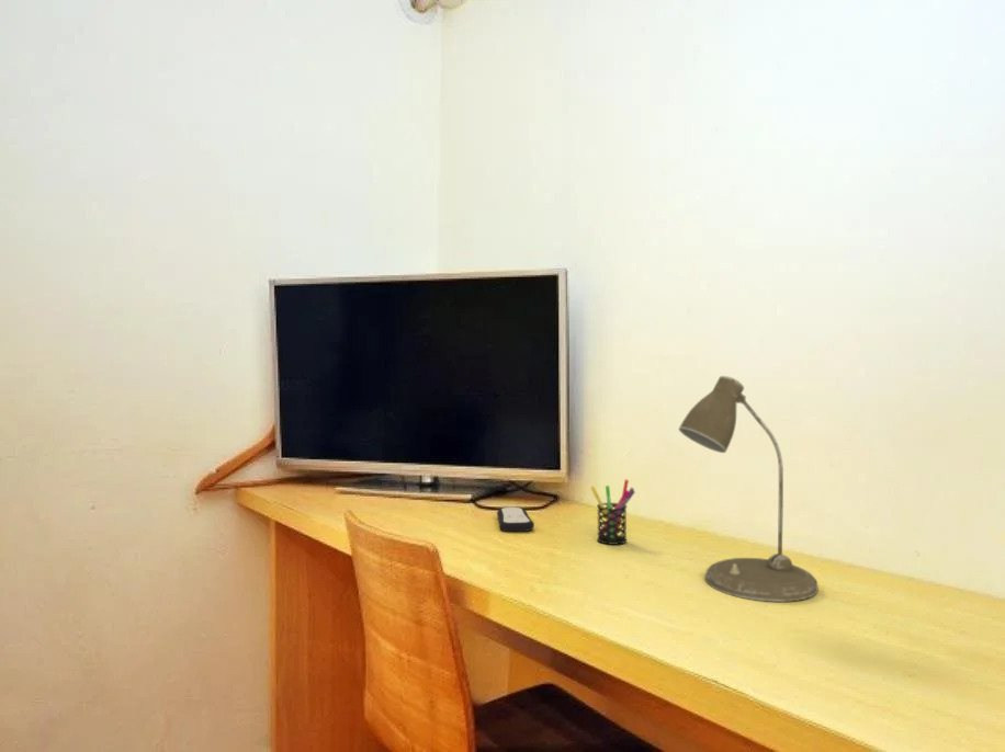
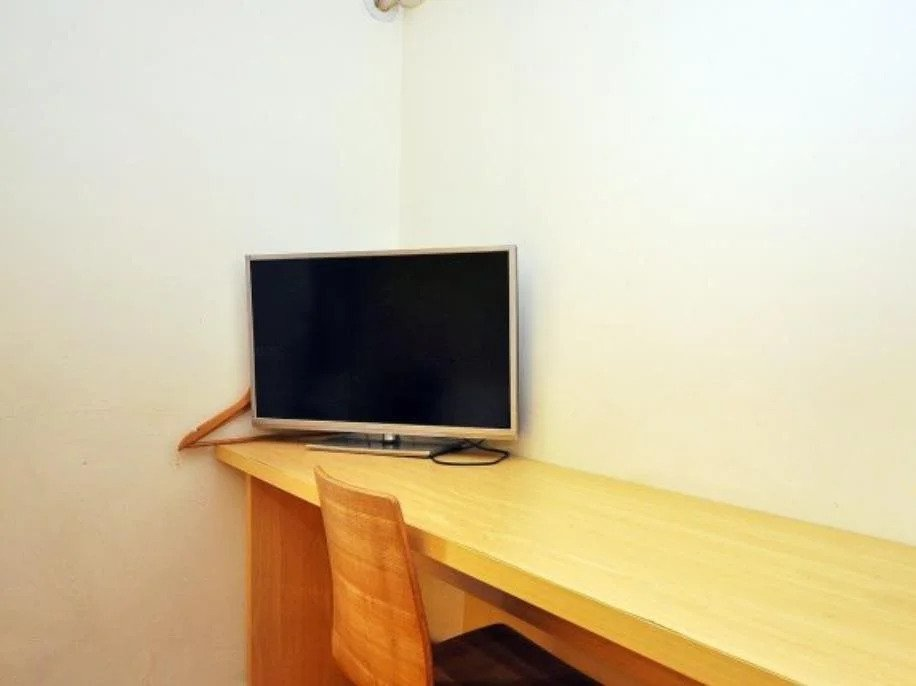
- desk lamp [678,375,818,603]
- remote control [496,506,535,533]
- pen holder [589,478,636,546]
